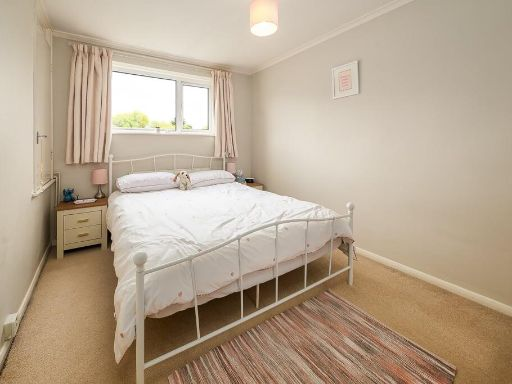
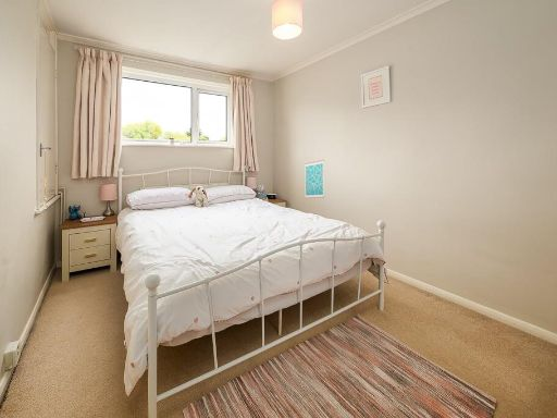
+ wall art [304,159,325,199]
